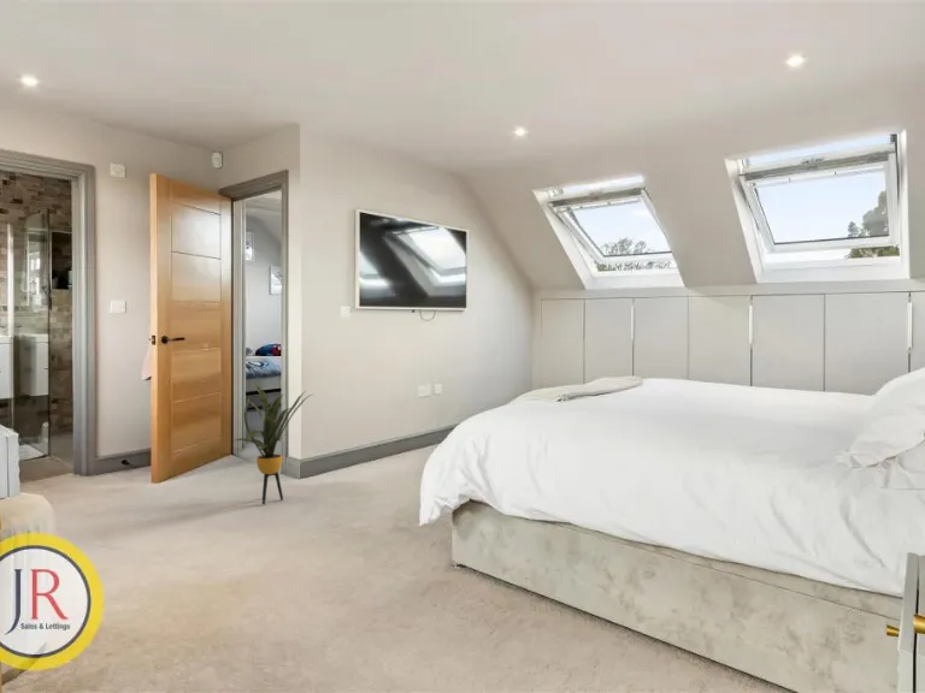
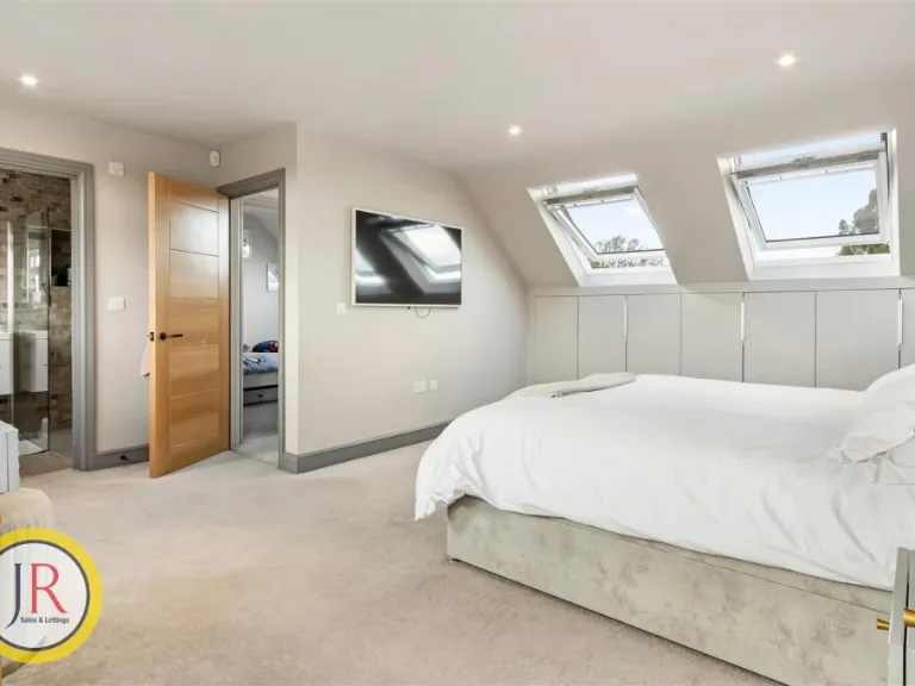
- house plant [234,381,313,505]
